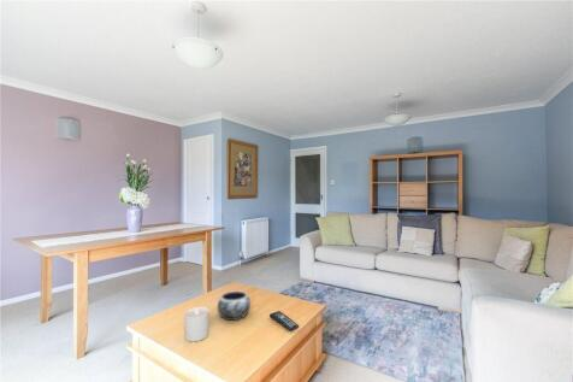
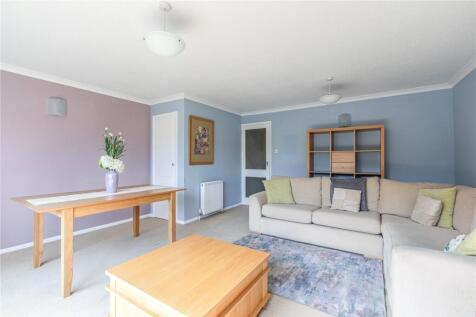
- remote control [268,310,300,333]
- candle [183,306,209,342]
- decorative bowl [217,289,252,322]
